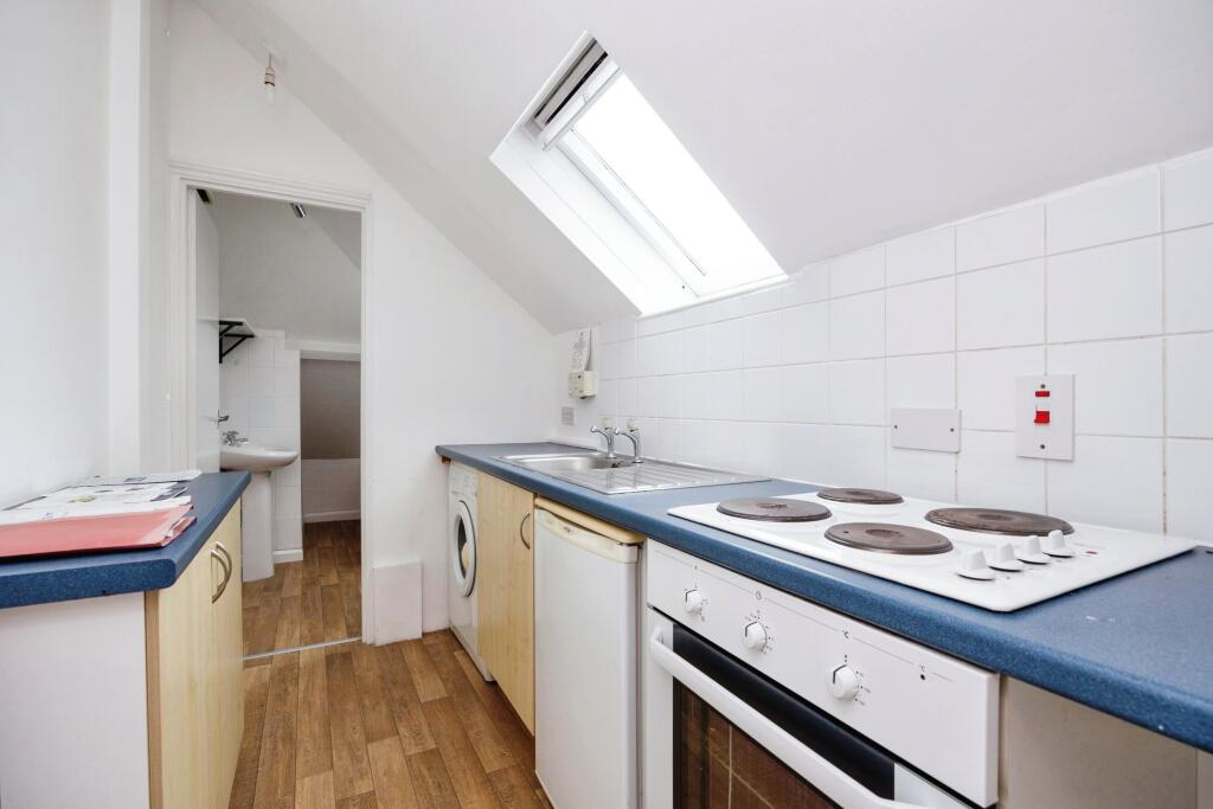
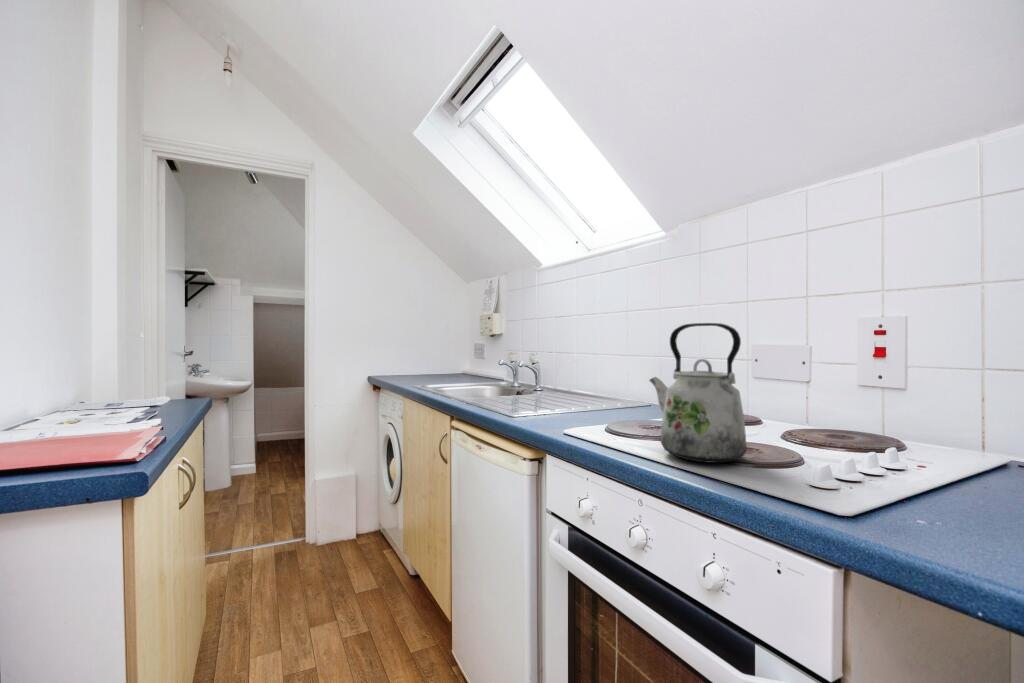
+ kettle [648,322,748,464]
